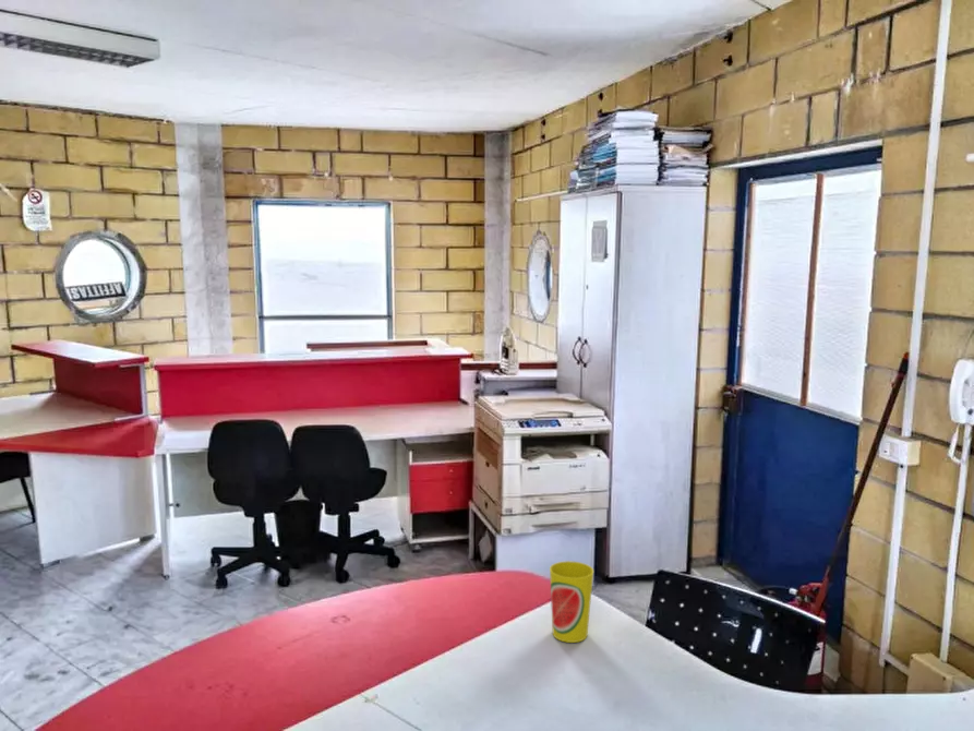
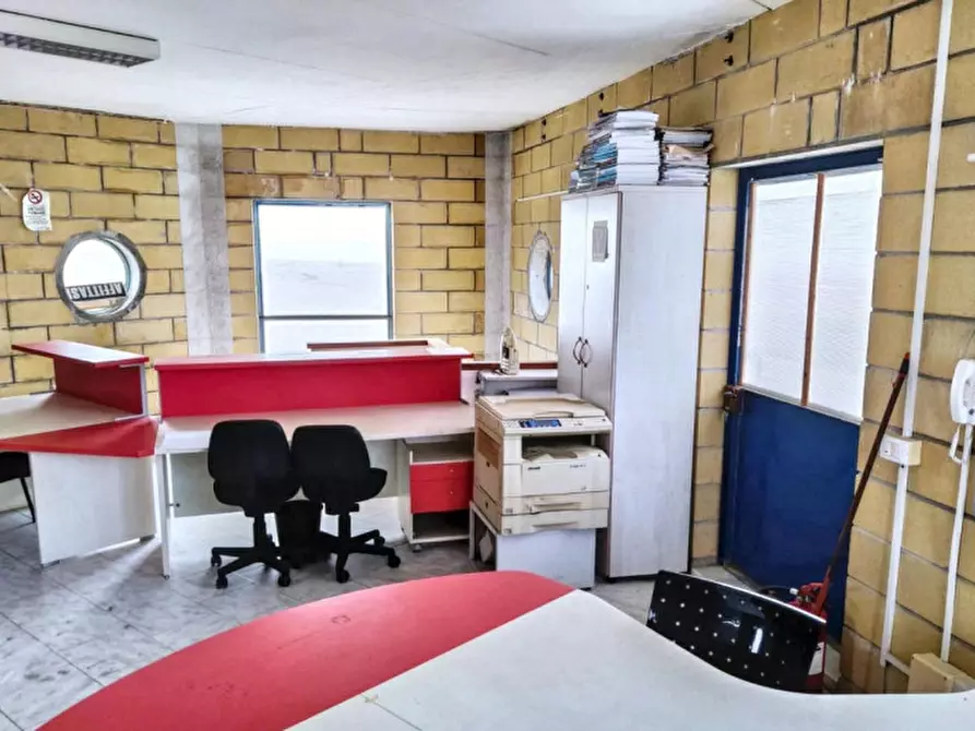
- cup [549,560,594,644]
